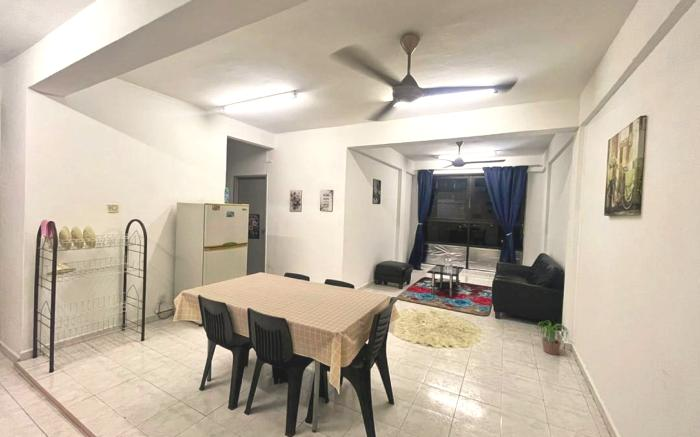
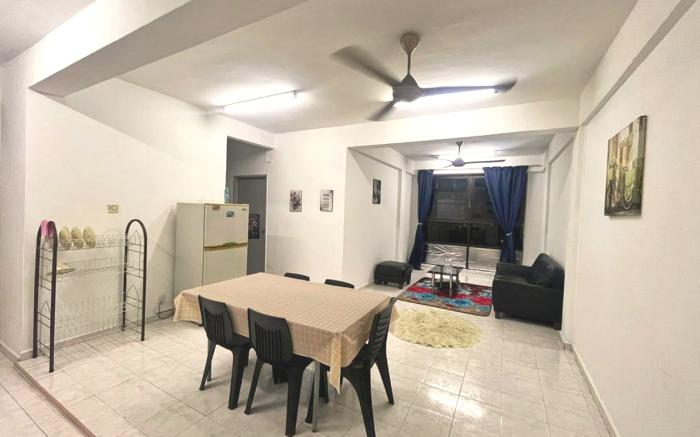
- potted plant [535,319,571,356]
